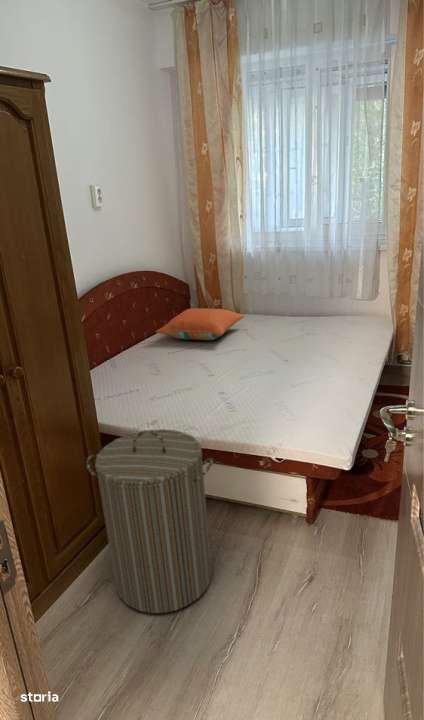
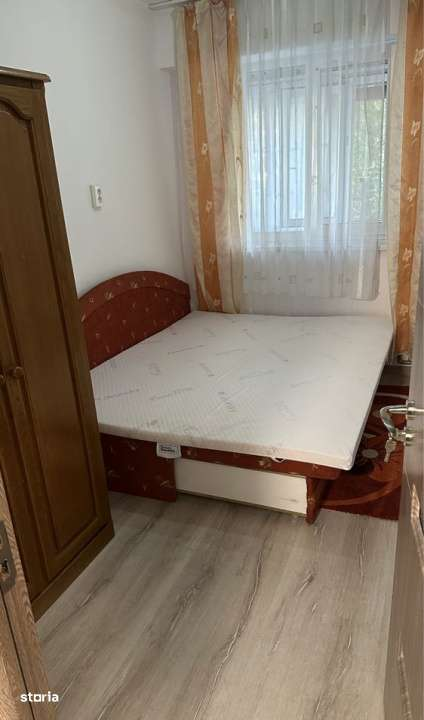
- pillow [155,307,246,341]
- laundry hamper [85,428,214,614]
